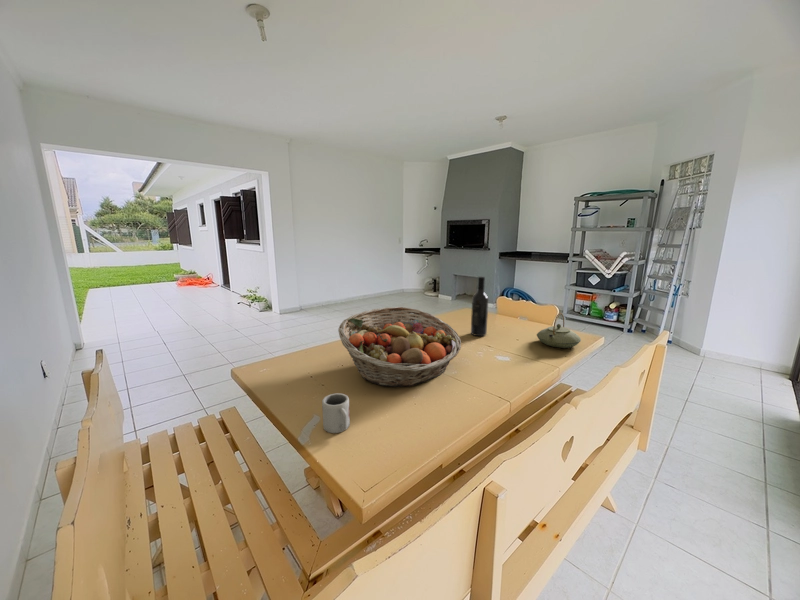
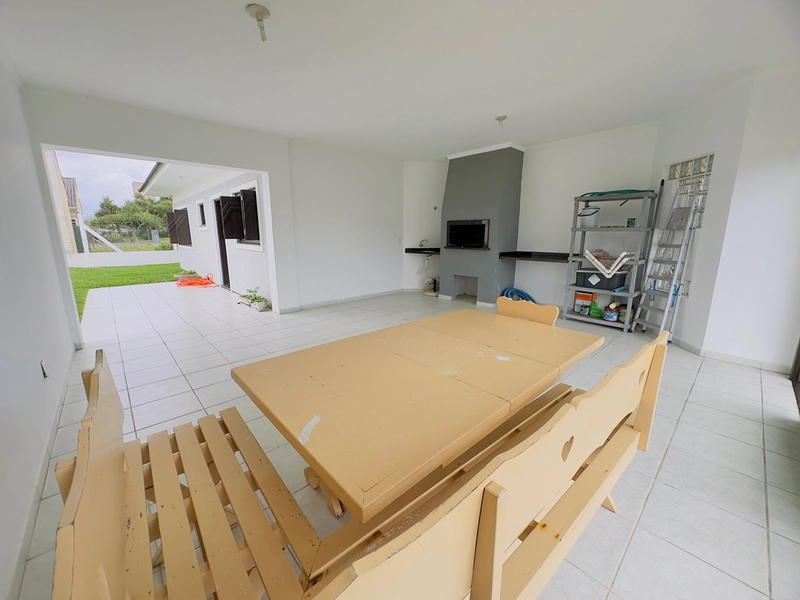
- cup [321,392,351,434]
- fruit basket [337,306,462,388]
- teapot [536,312,582,349]
- wine bottle [470,275,490,337]
